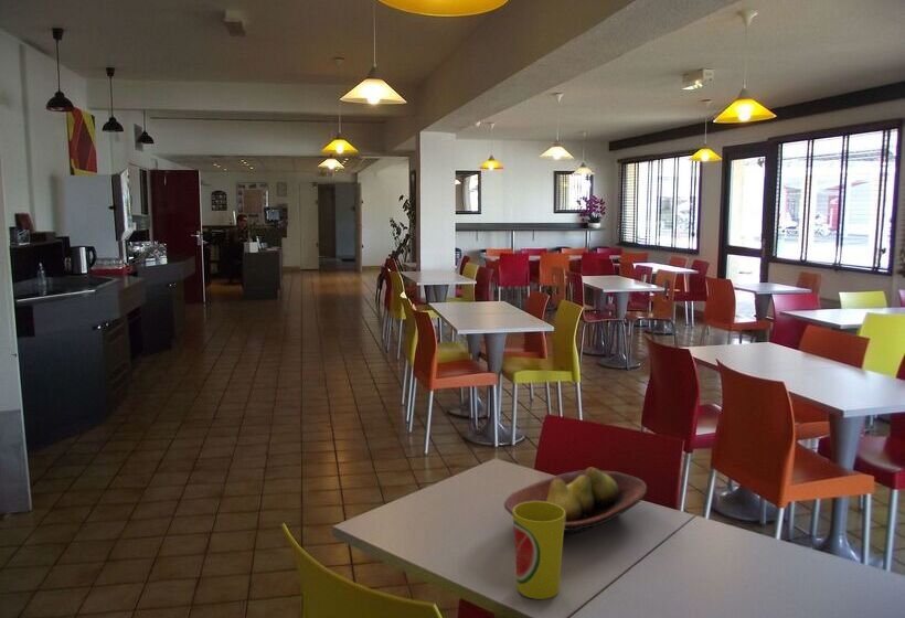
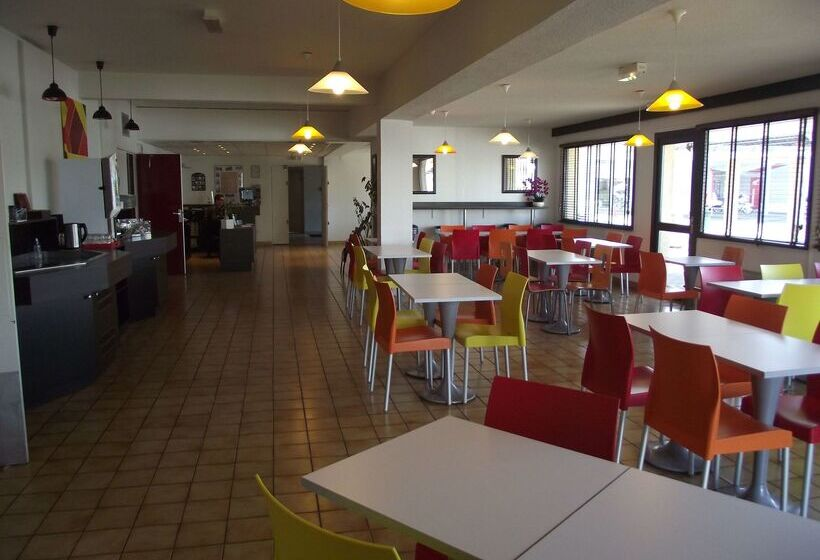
- cup [512,501,565,600]
- fruit bowl [503,467,648,539]
